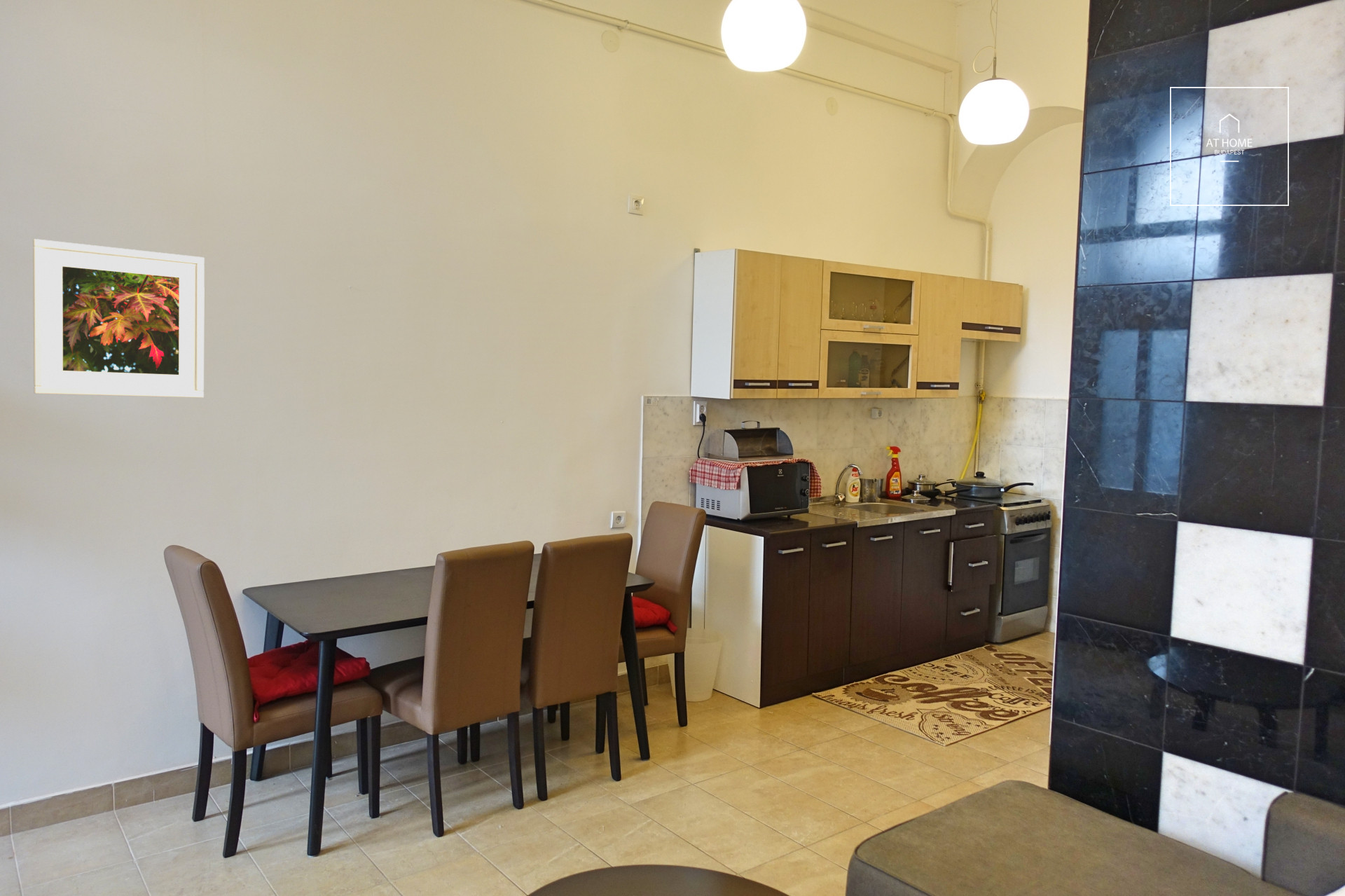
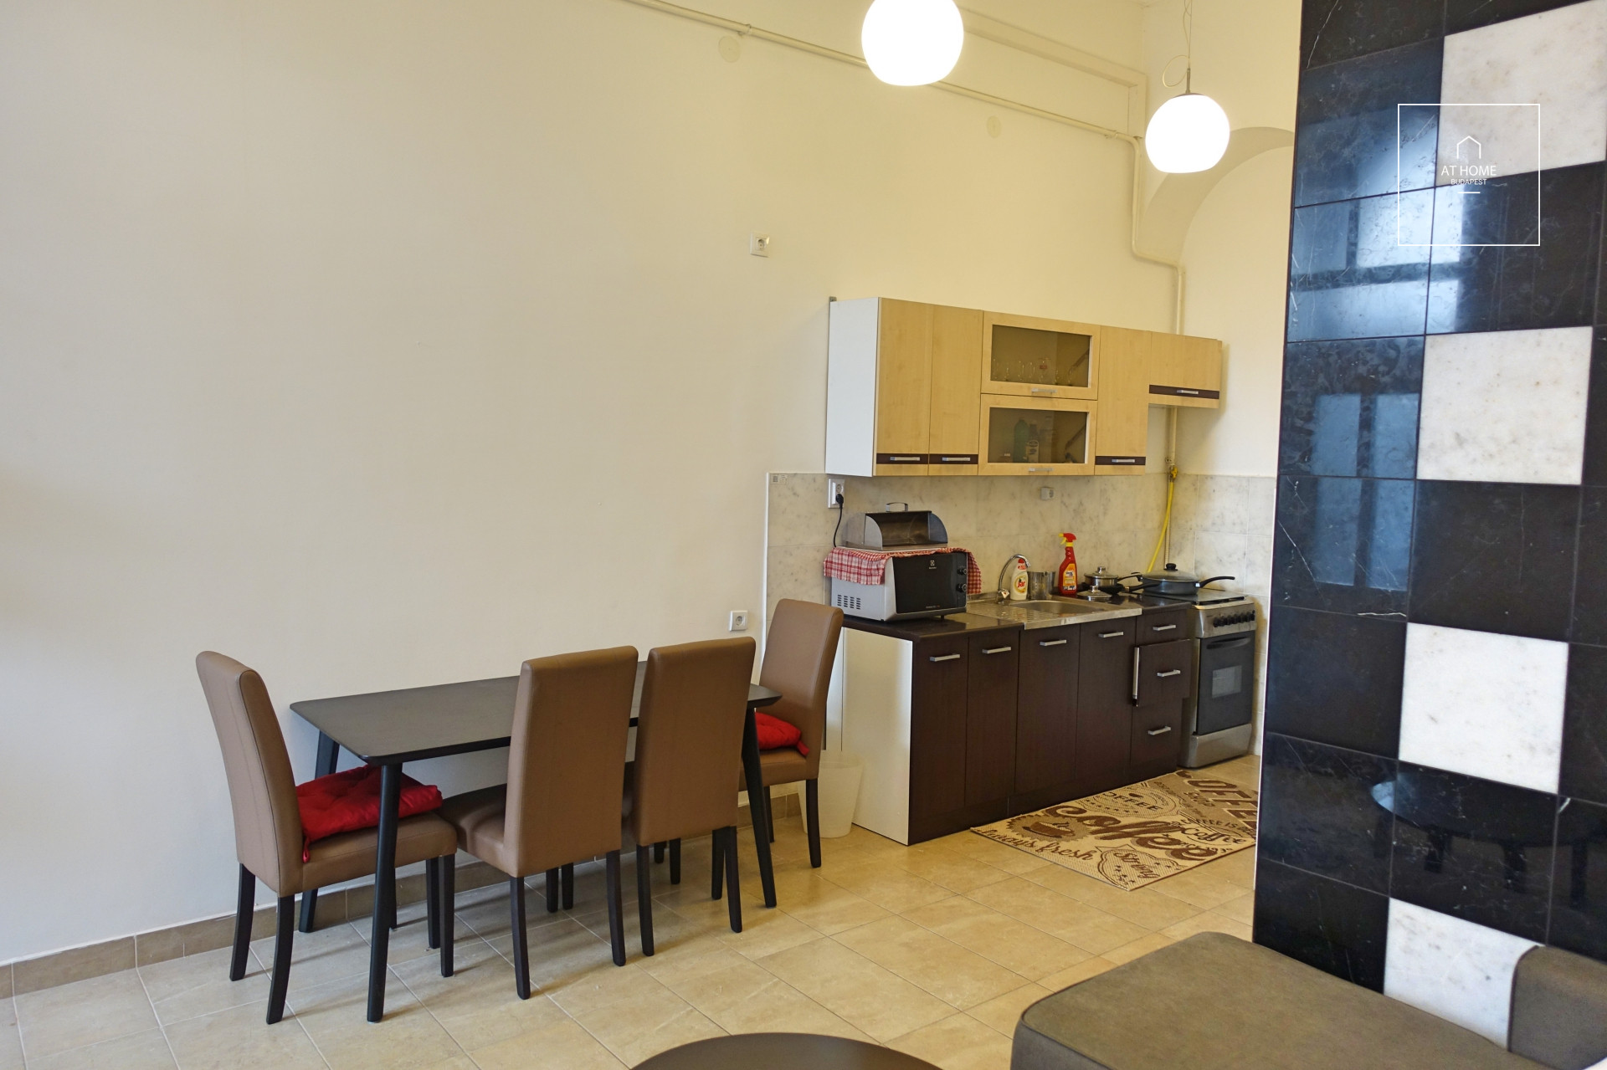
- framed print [32,238,205,399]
